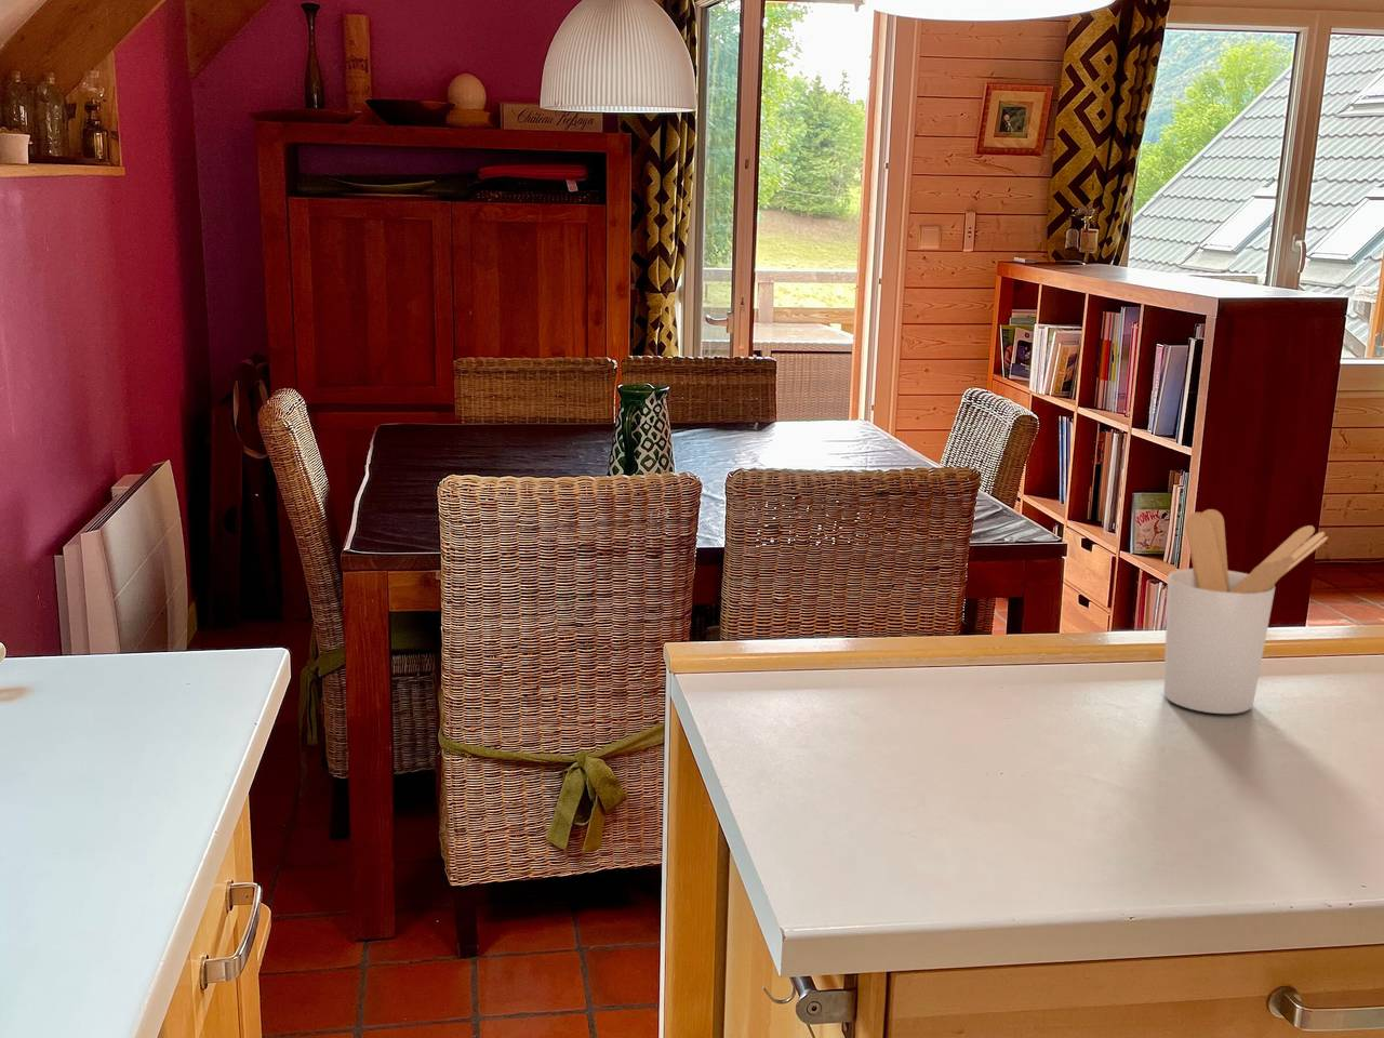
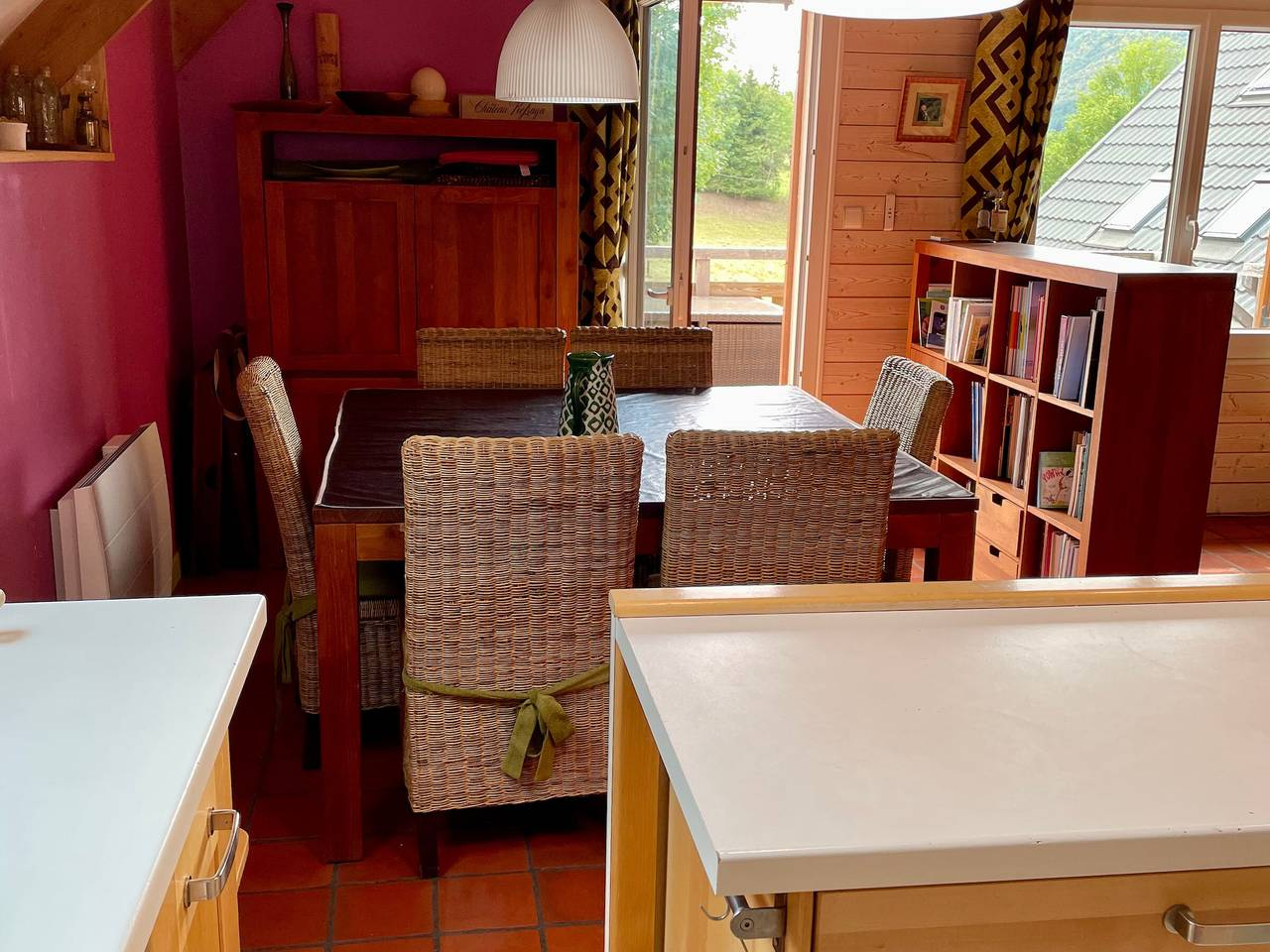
- utensil holder [1163,508,1328,714]
